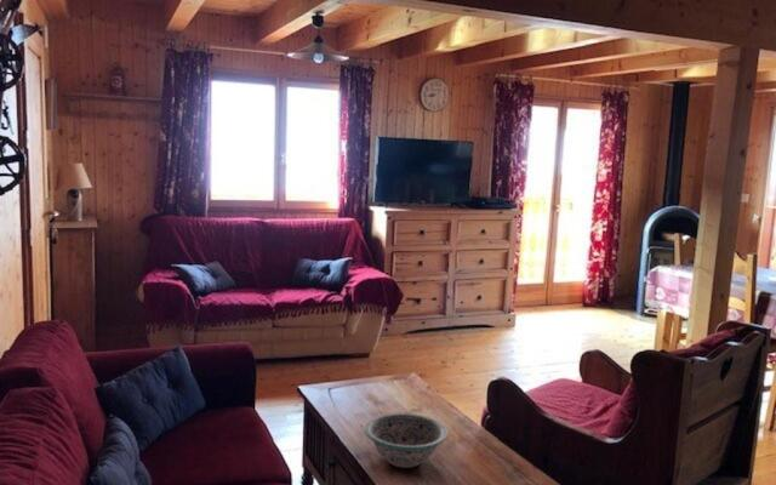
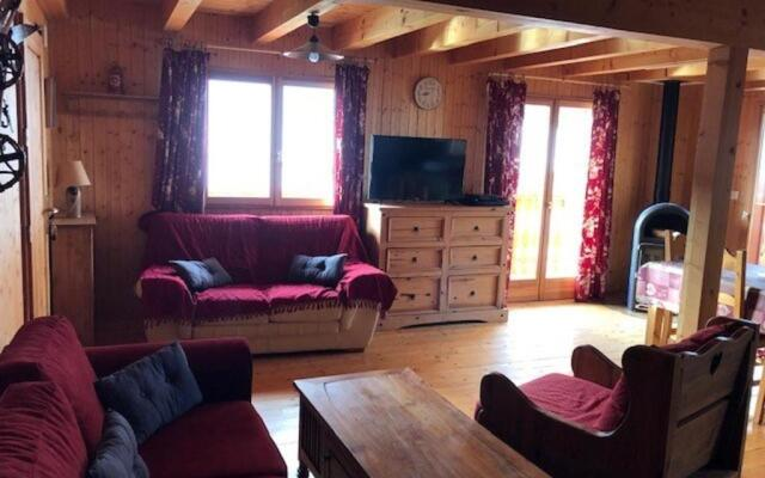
- decorative bowl [363,412,449,469]
